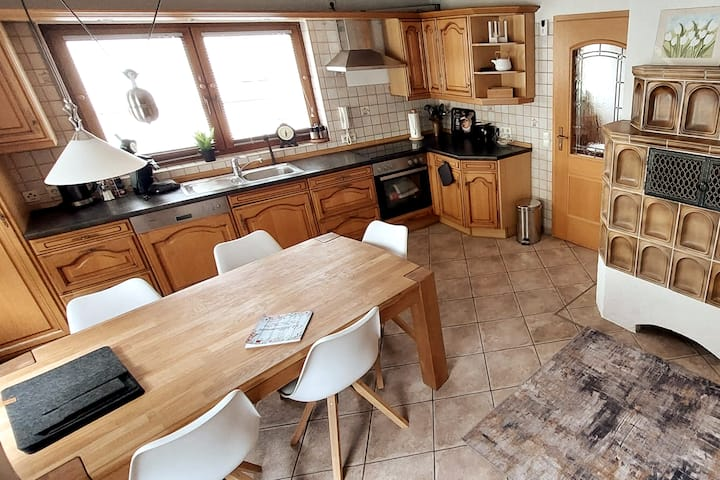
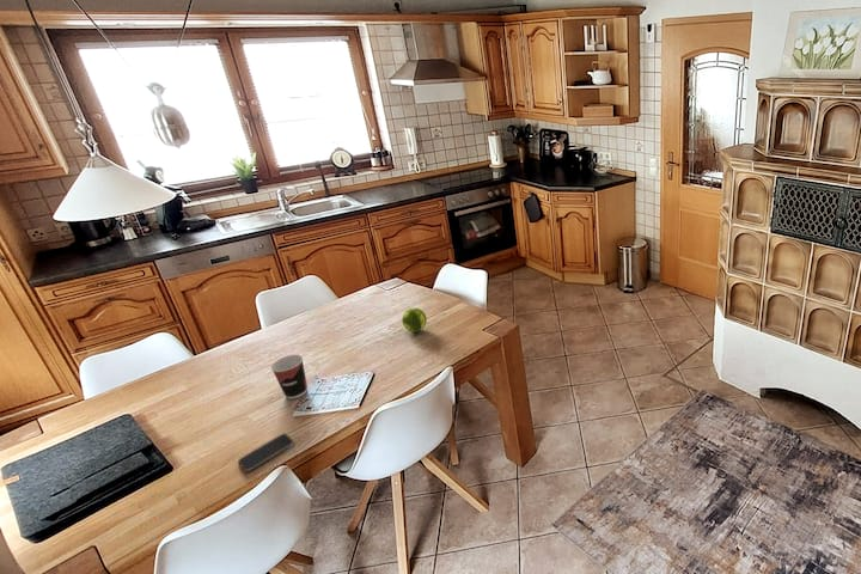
+ fruit [401,307,428,334]
+ cup [270,354,309,401]
+ smartphone [237,432,295,472]
